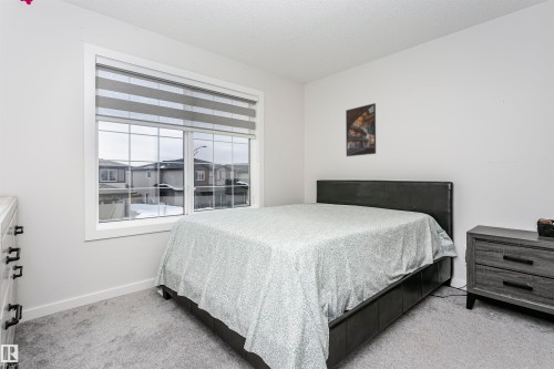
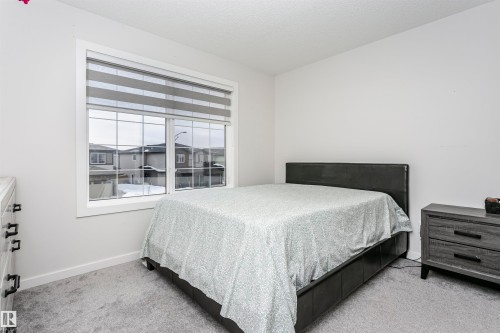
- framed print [345,102,377,157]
